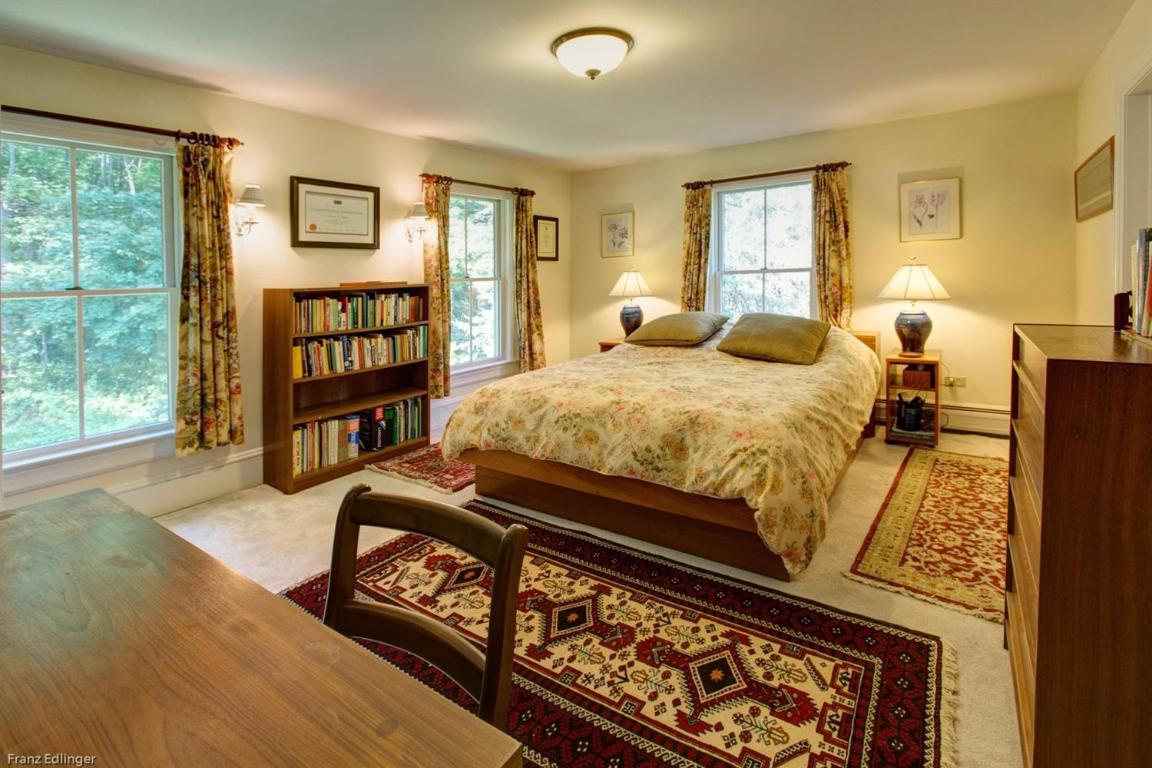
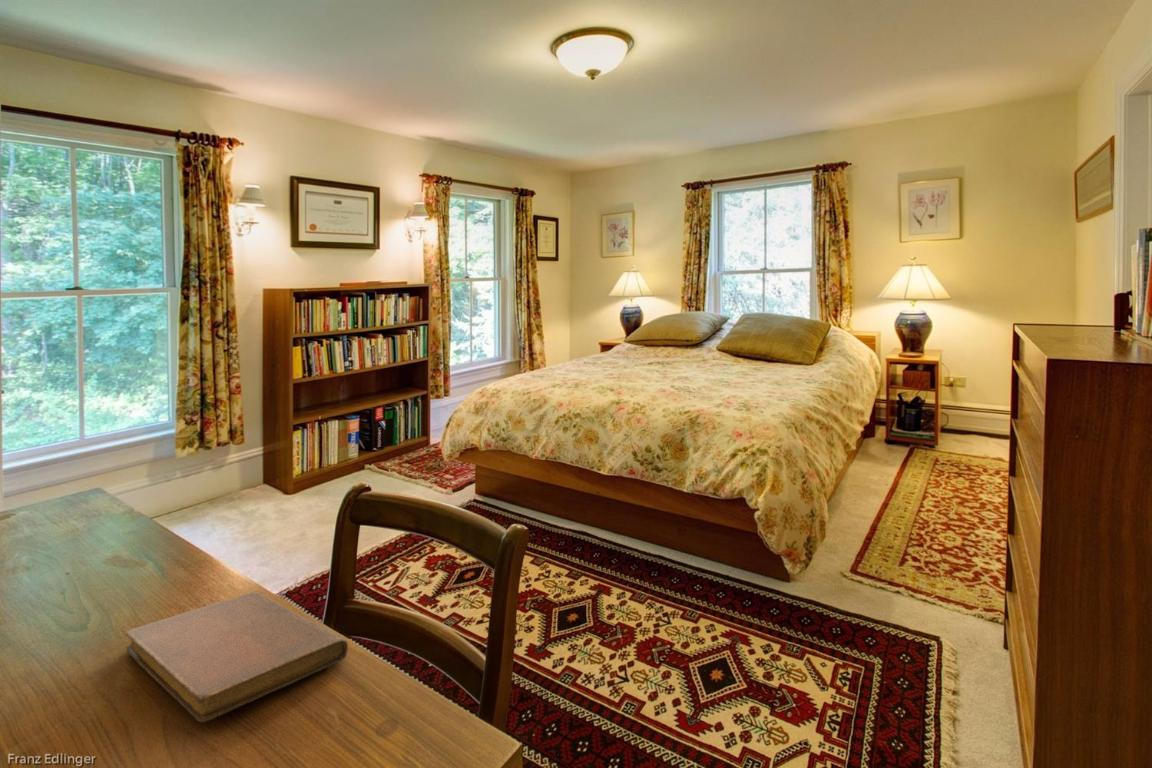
+ notebook [124,591,349,723]
